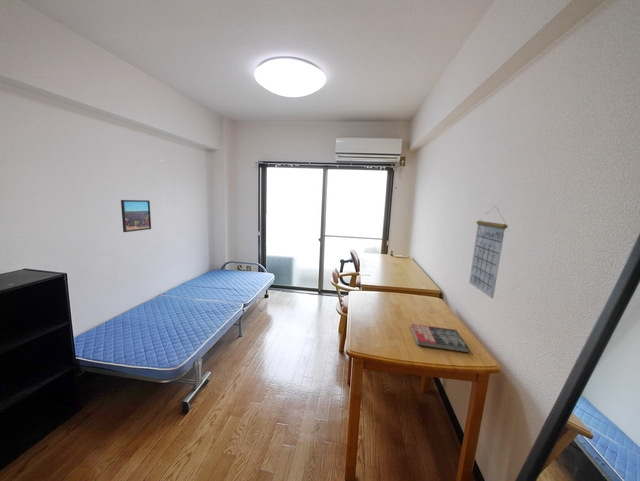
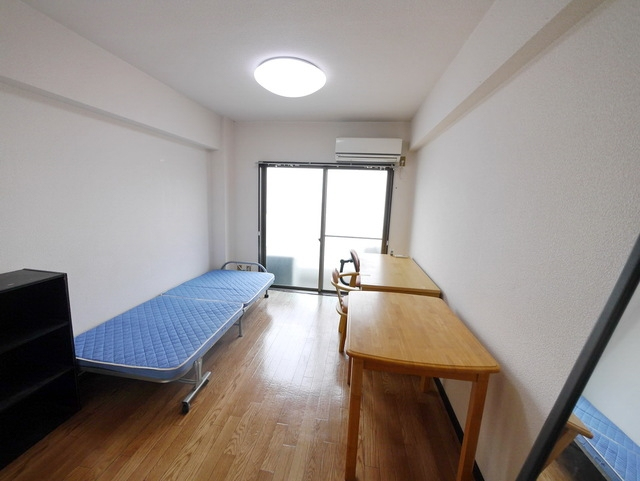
- book [410,323,470,353]
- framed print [120,199,152,233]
- calendar [468,206,509,300]
